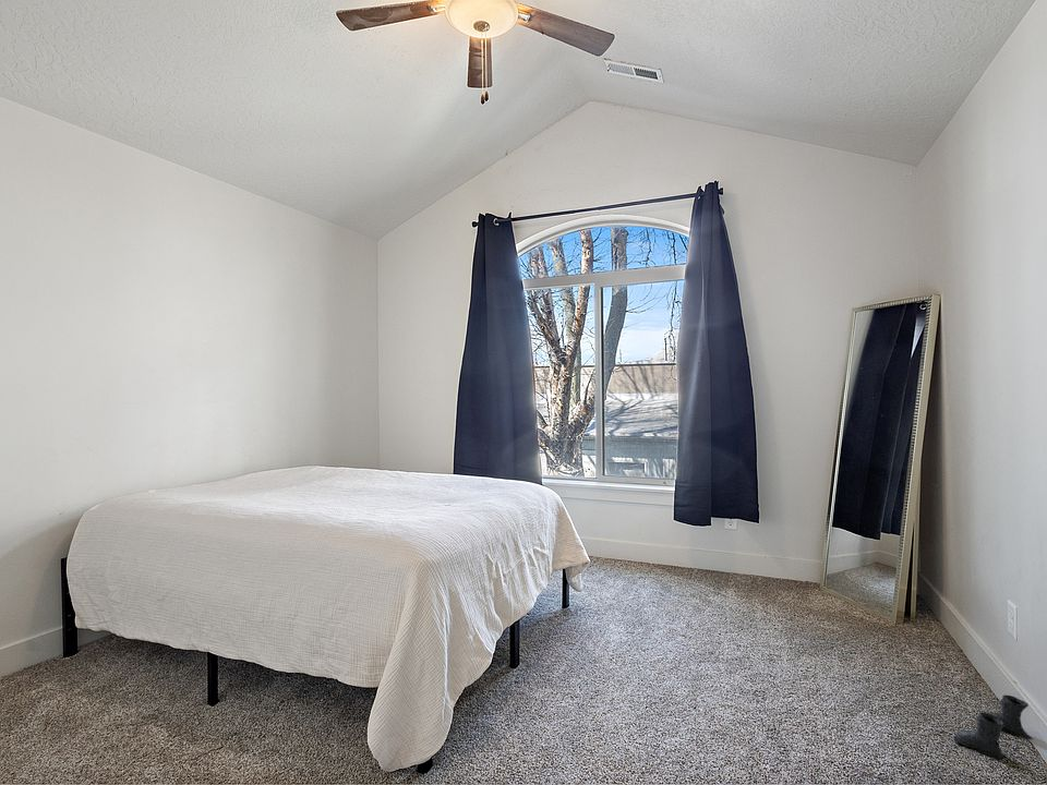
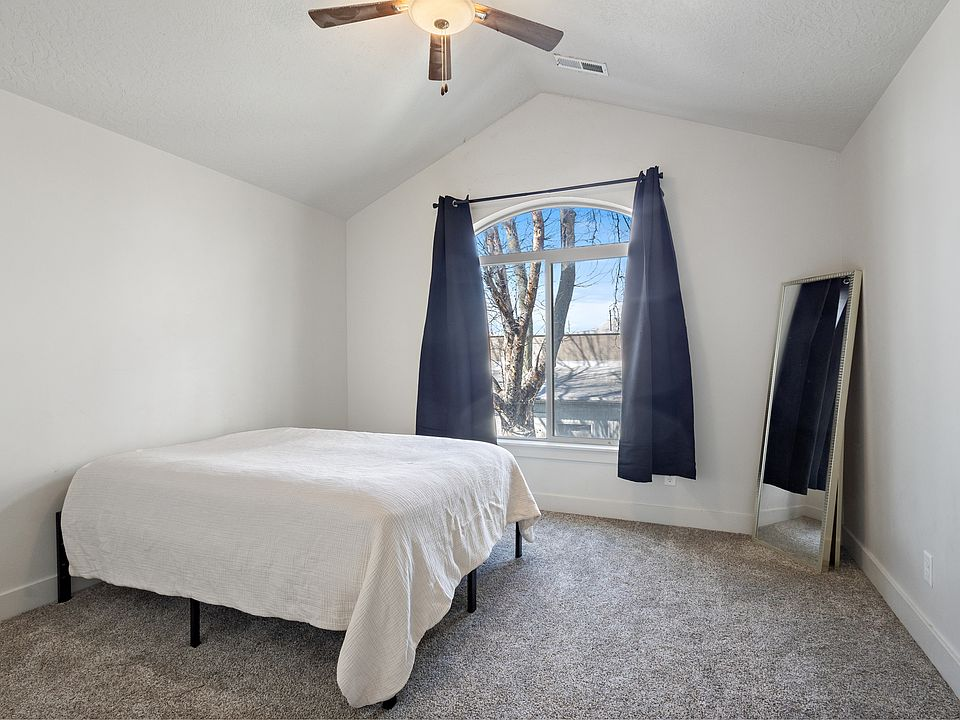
- boots [952,693,1034,760]
